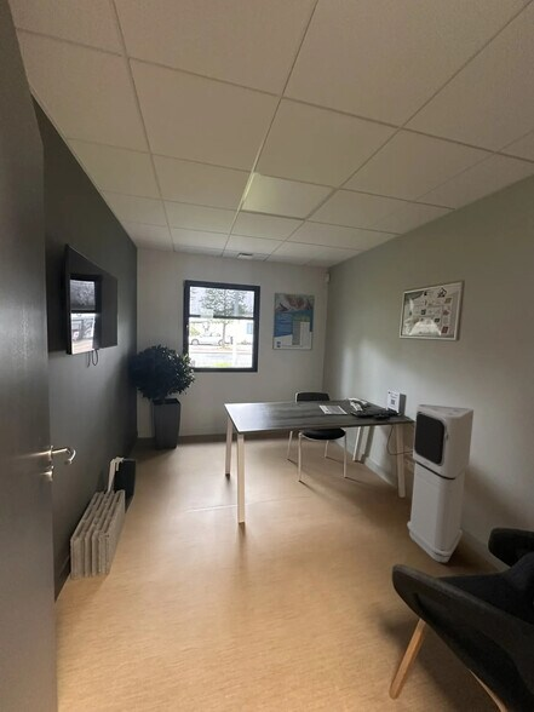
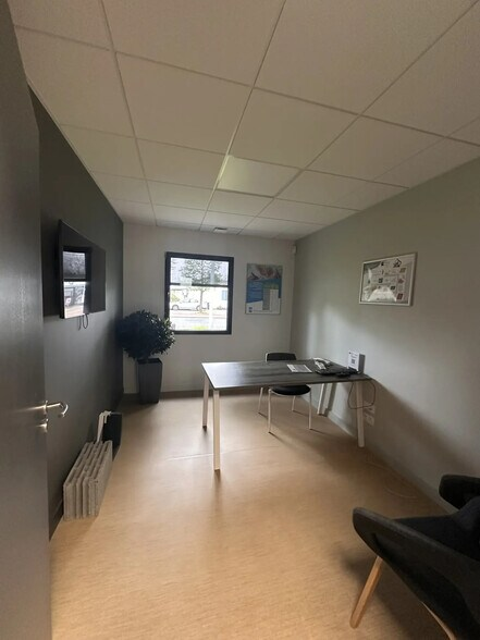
- air purifier [406,403,475,564]
